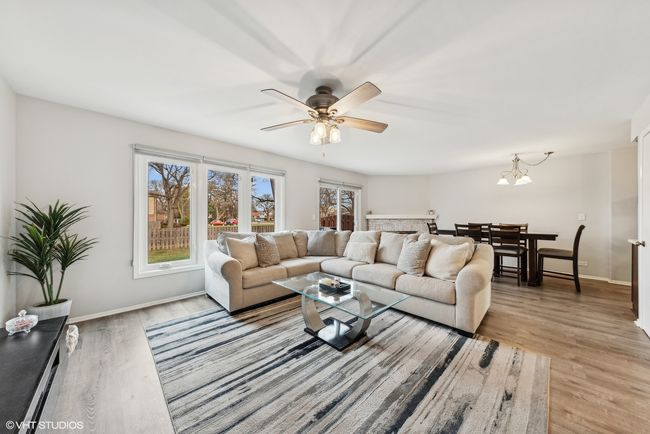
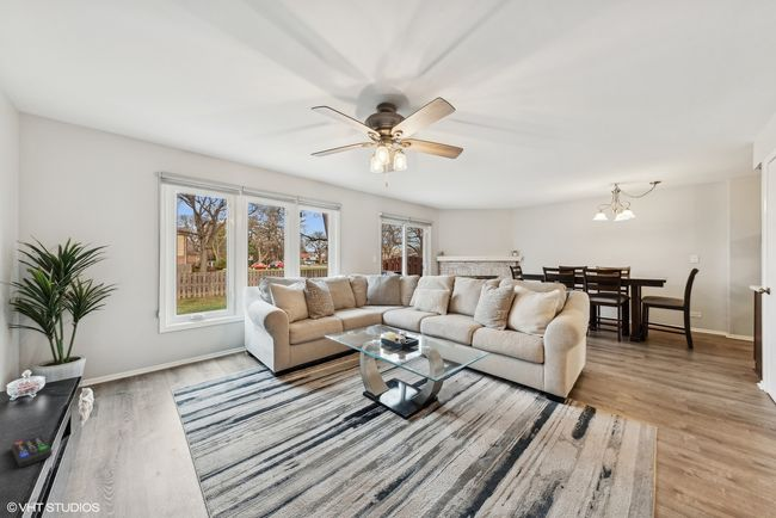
+ remote control [11,434,54,469]
